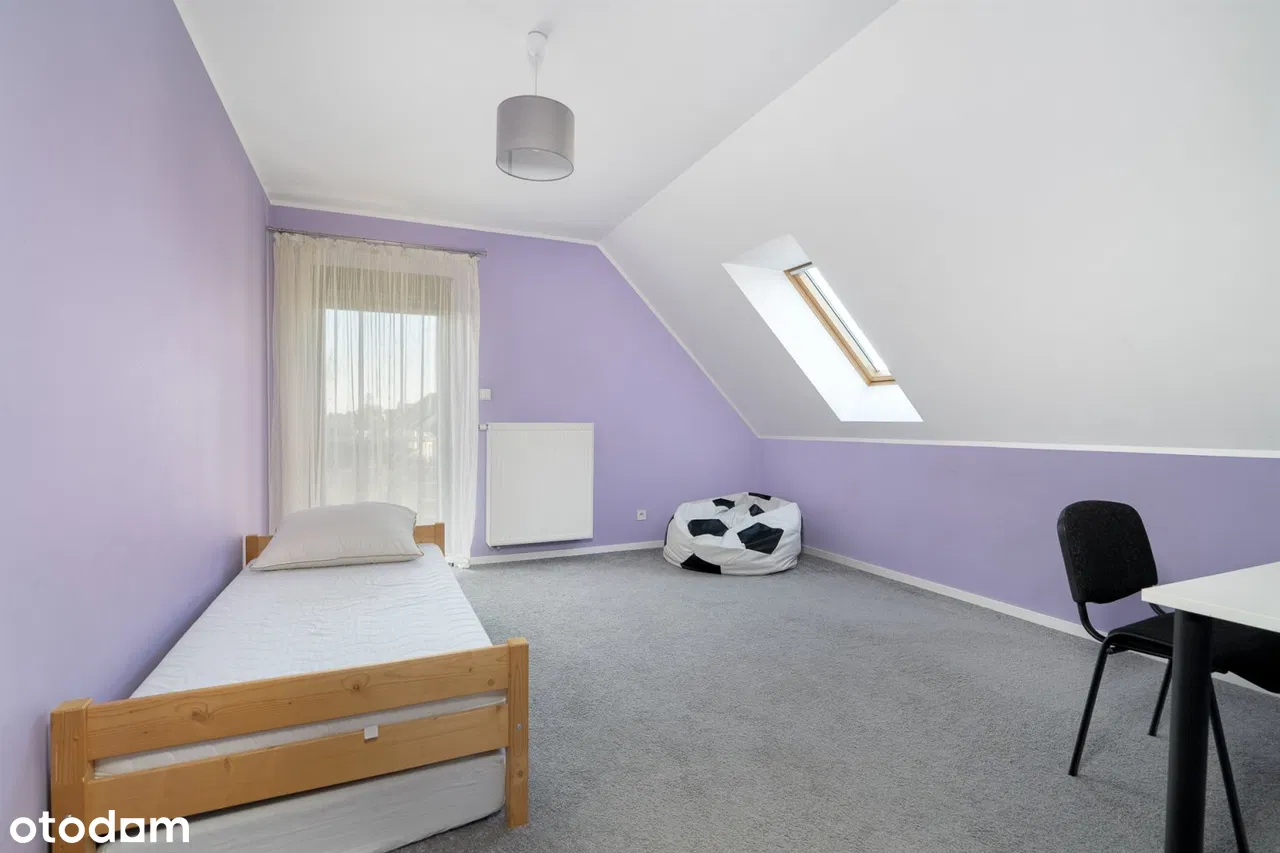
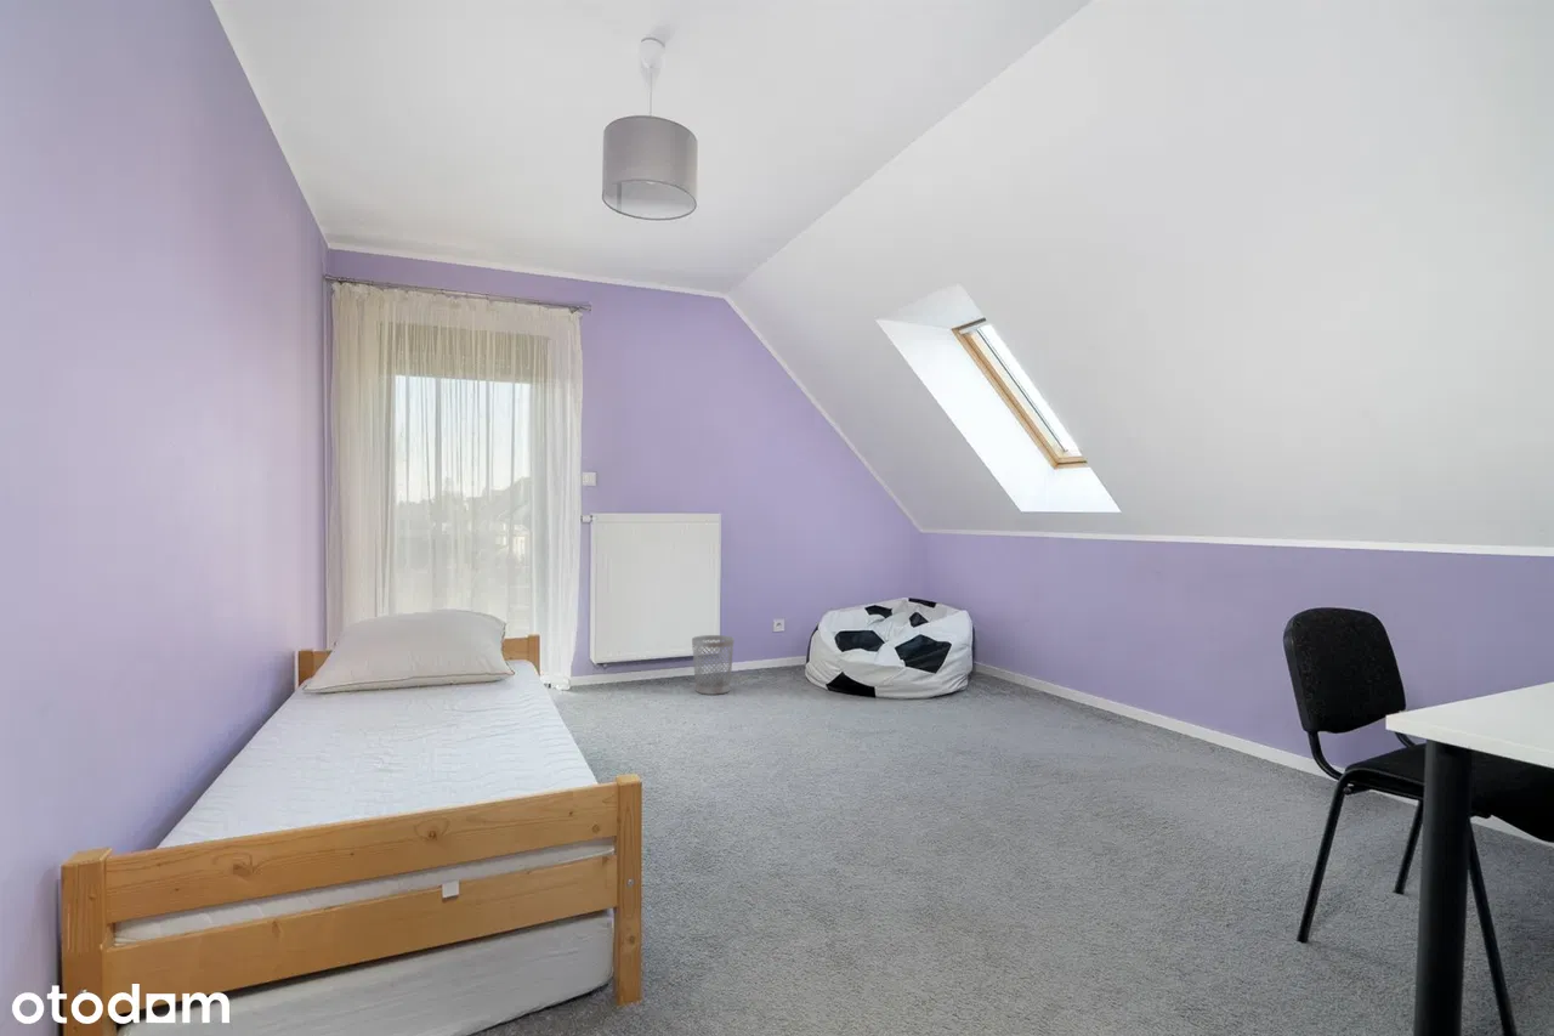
+ wastebasket [691,634,736,696]
